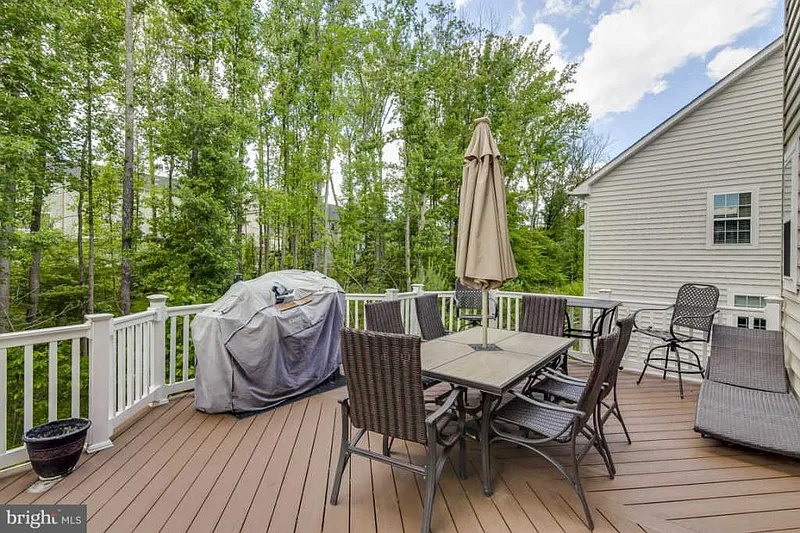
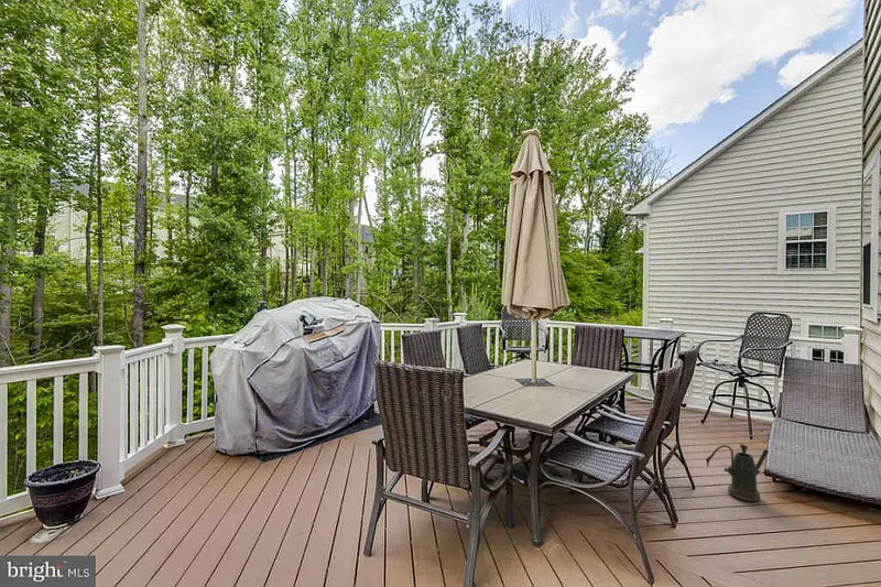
+ watering can [705,443,770,503]
